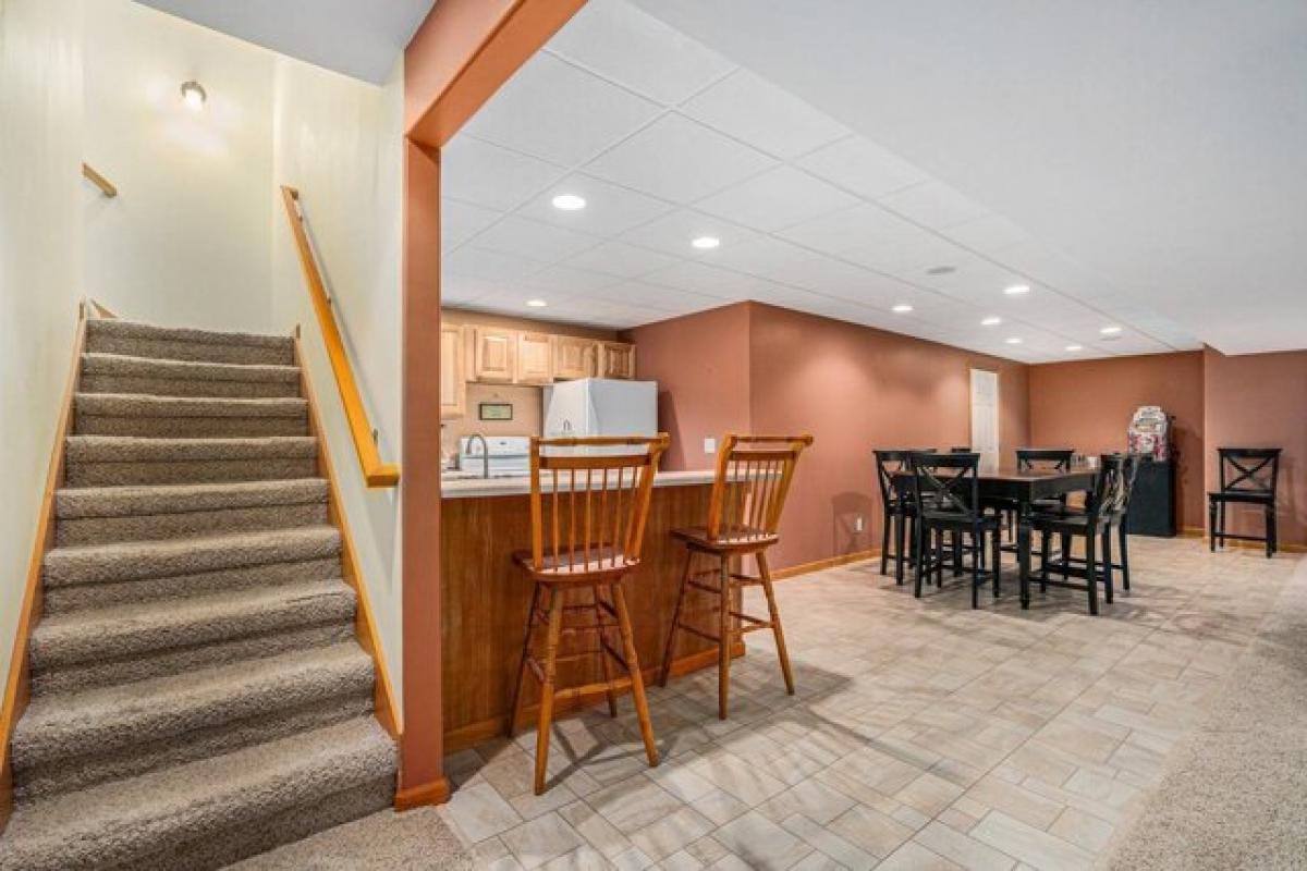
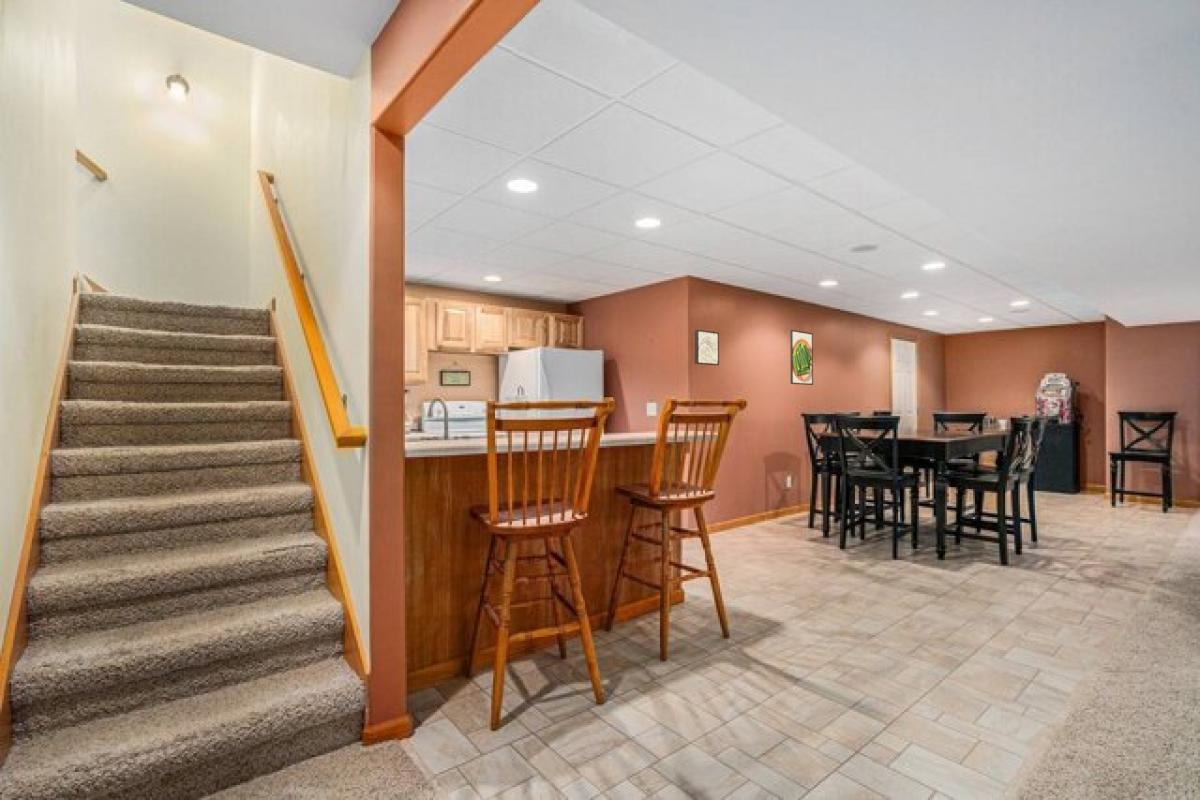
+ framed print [789,329,814,386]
+ wall art [694,329,720,366]
